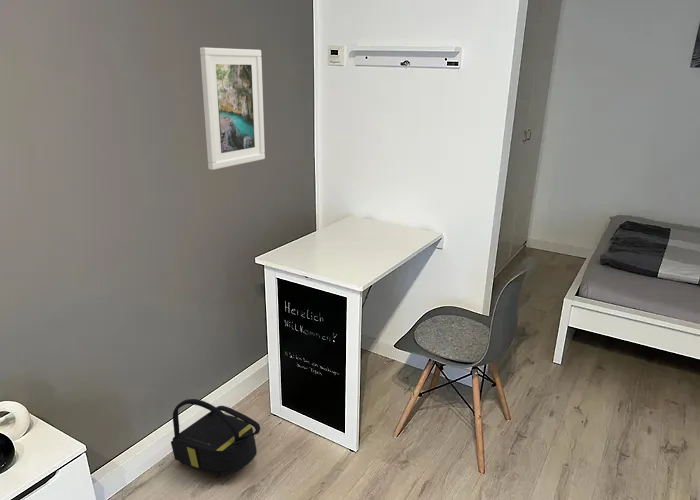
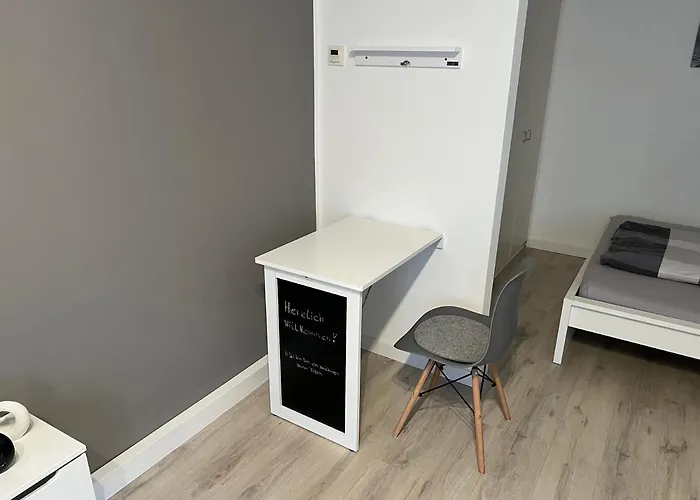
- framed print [199,47,266,171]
- backpack [170,398,261,475]
